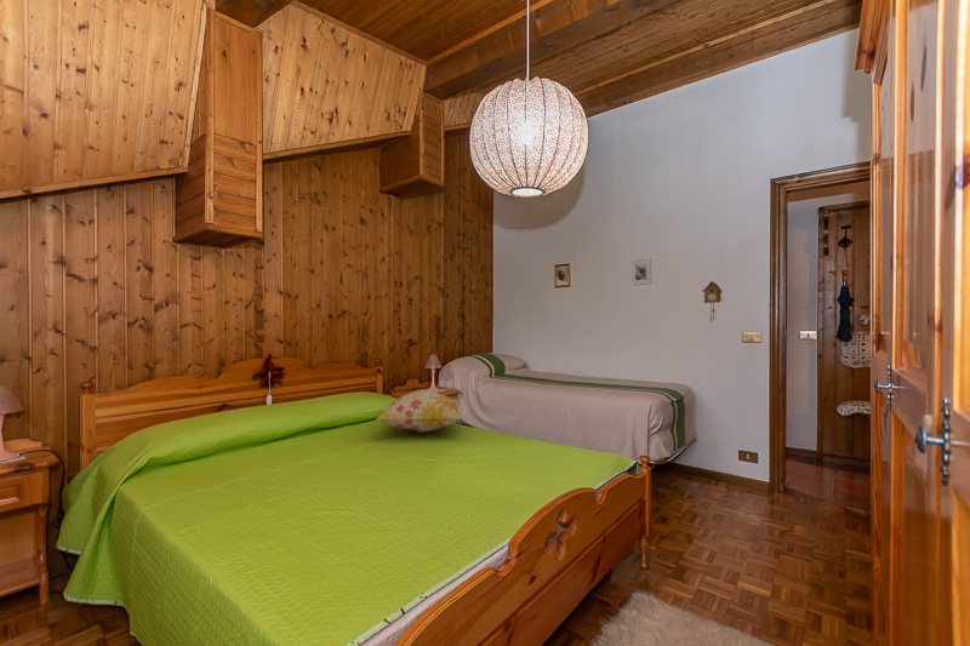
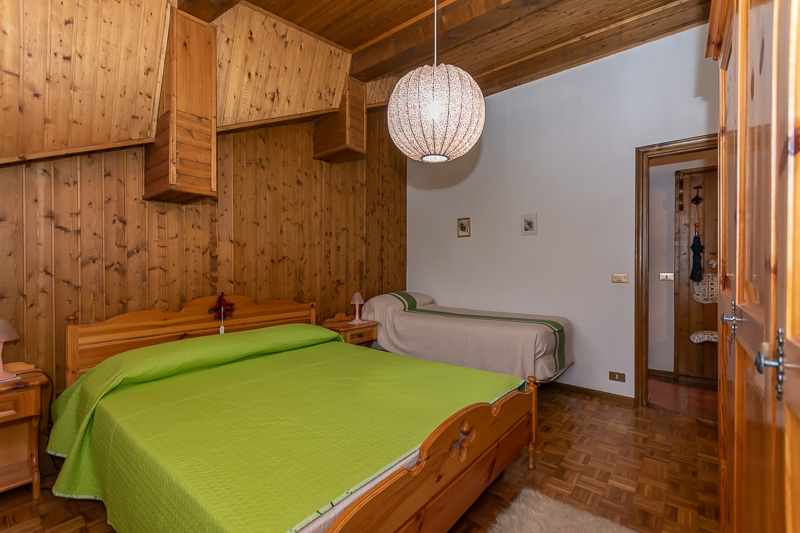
- decorative pillow [373,388,463,434]
- cuckoo clock [702,280,724,324]
